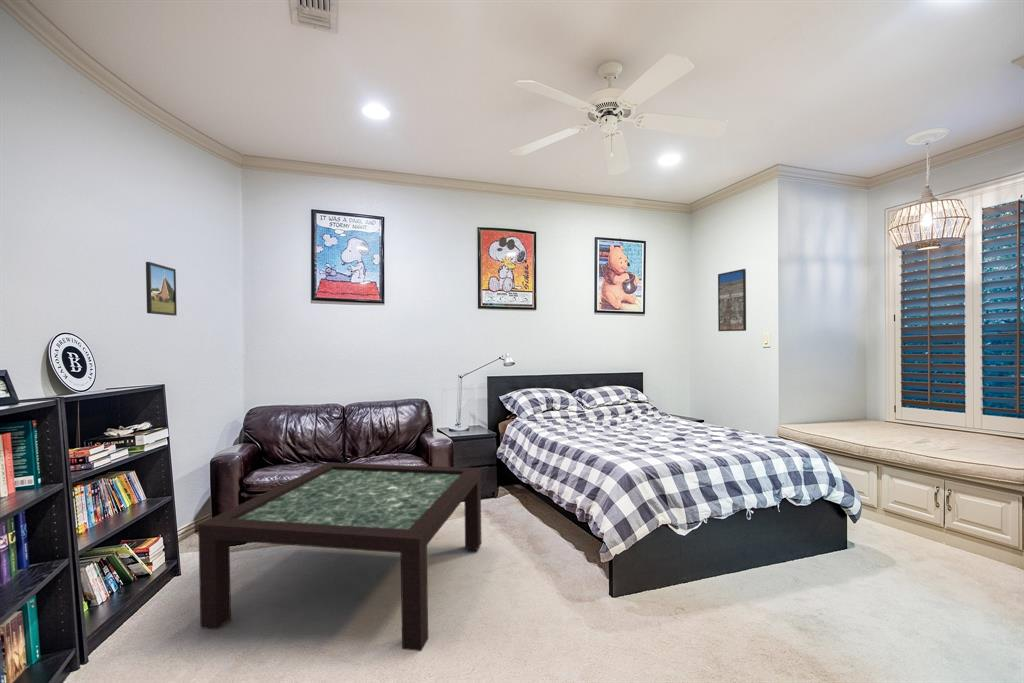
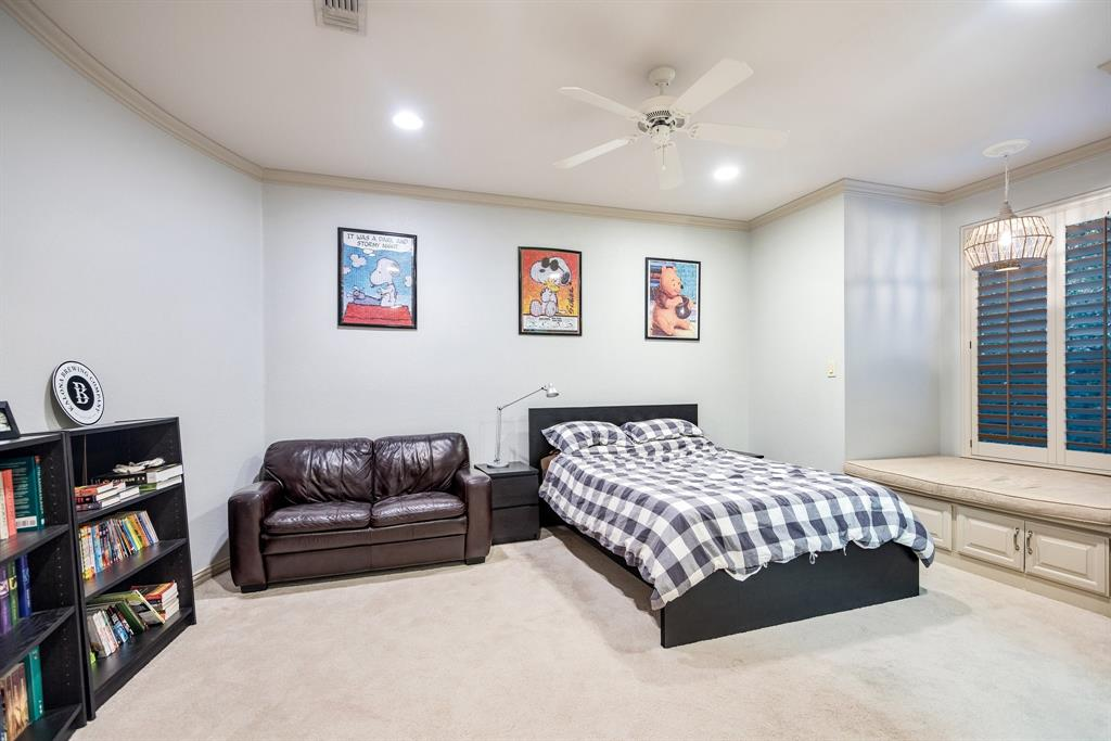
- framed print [145,261,178,317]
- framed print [717,268,747,332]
- coffee table [197,461,483,652]
